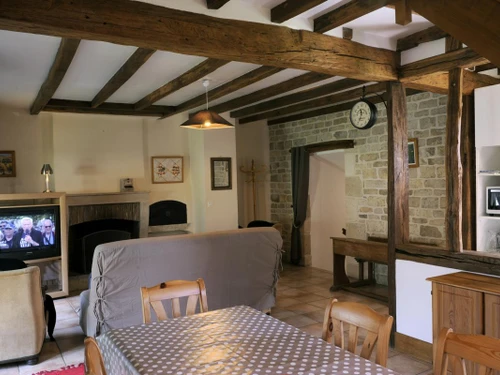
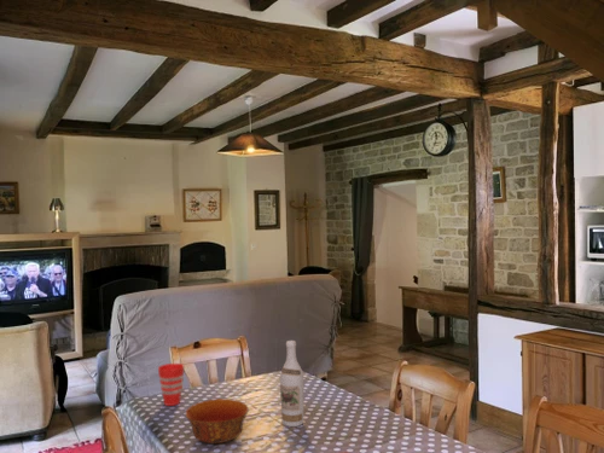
+ wine bottle [279,339,306,428]
+ bowl [185,397,250,445]
+ cup [157,362,185,407]
